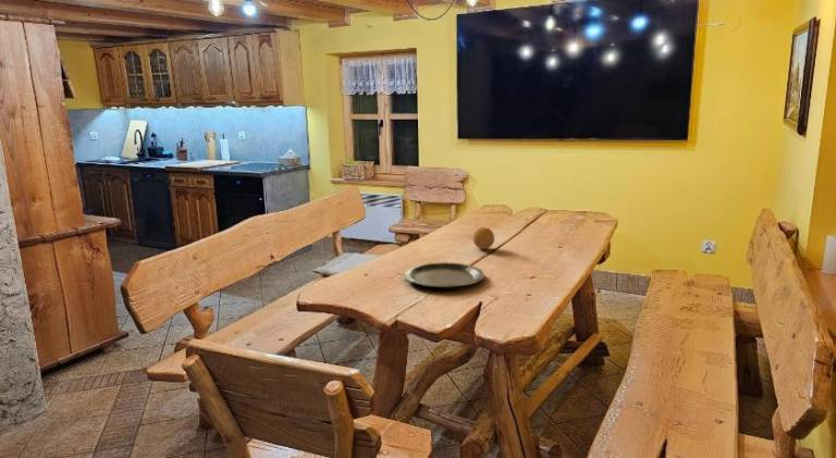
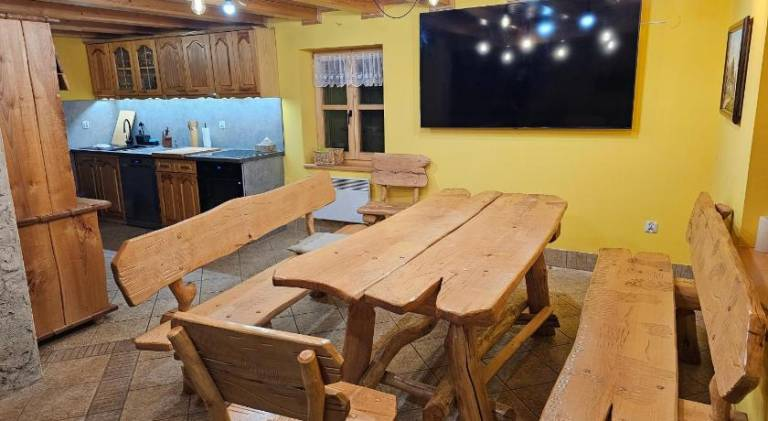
- plate [404,261,485,288]
- fruit [471,226,495,250]
